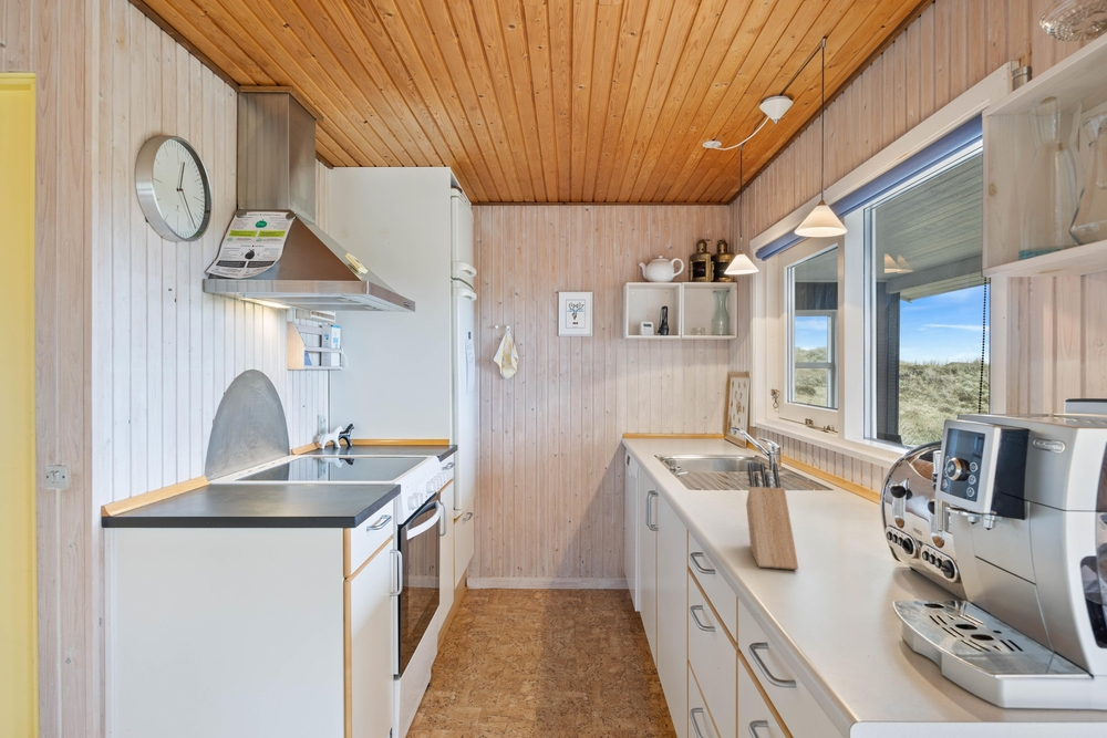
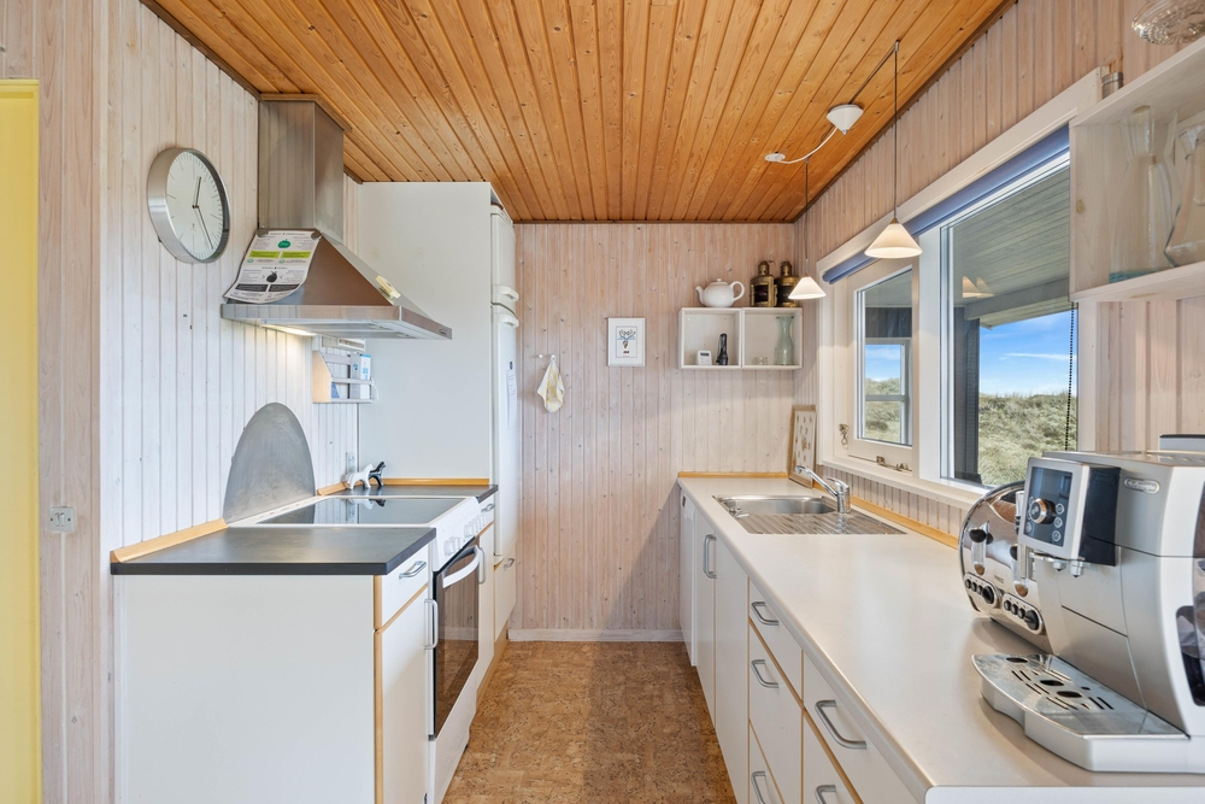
- knife block [745,461,799,571]
